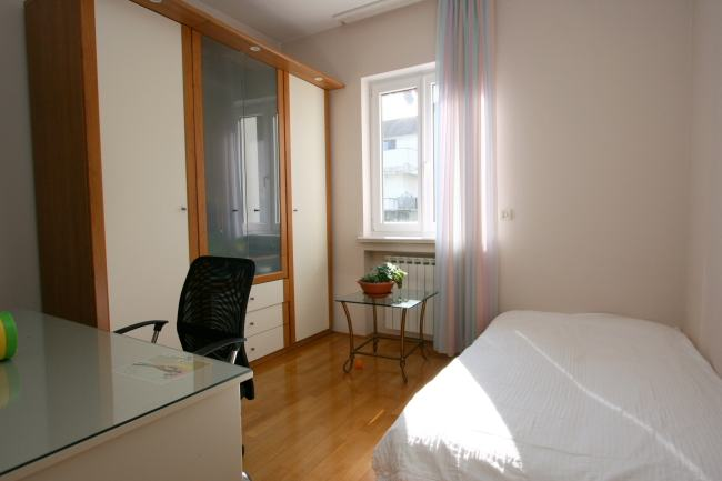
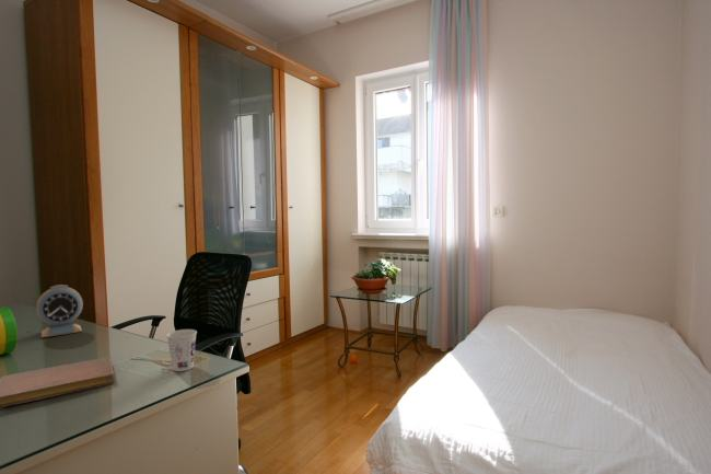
+ alarm clock [35,284,84,338]
+ notebook [0,356,116,408]
+ cup [165,328,198,372]
